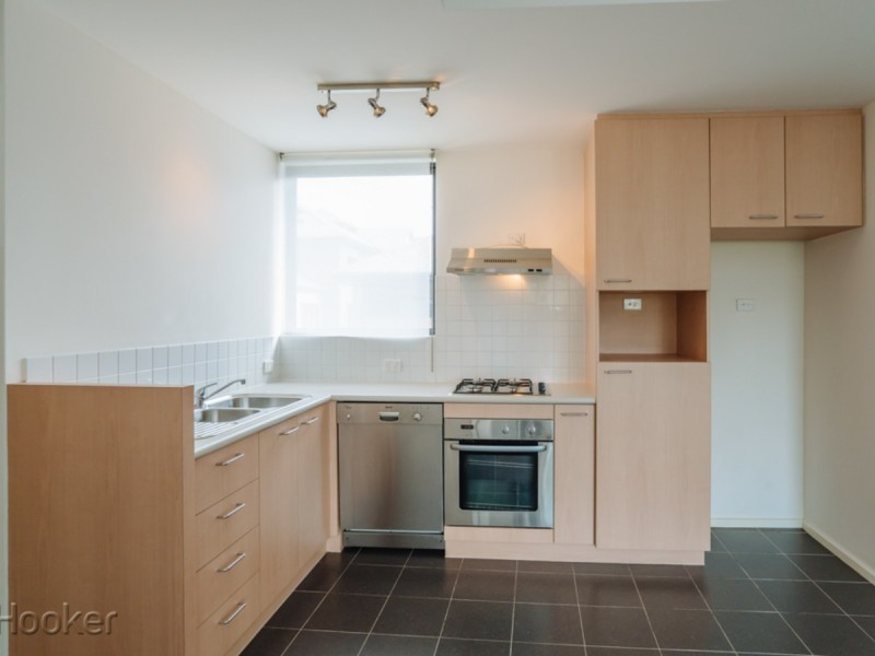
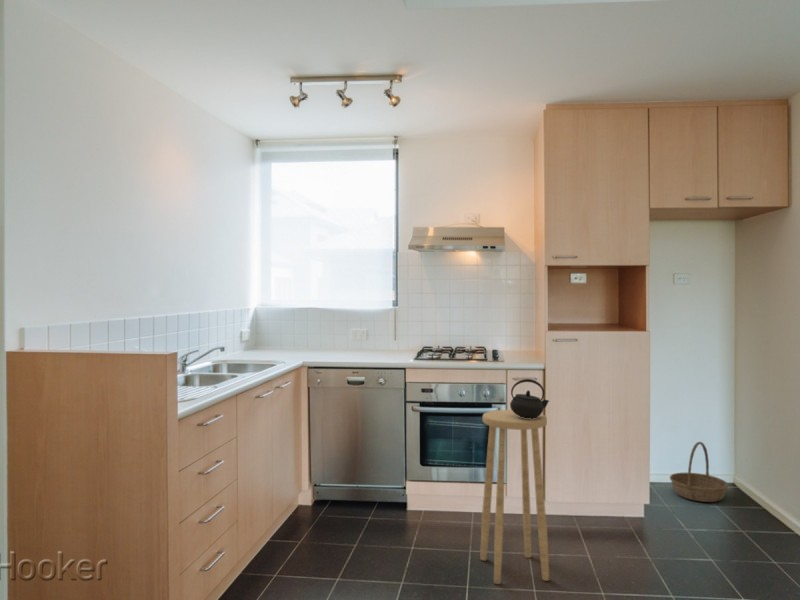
+ kettle [509,378,550,419]
+ stool [479,409,550,585]
+ basket [669,441,729,503]
